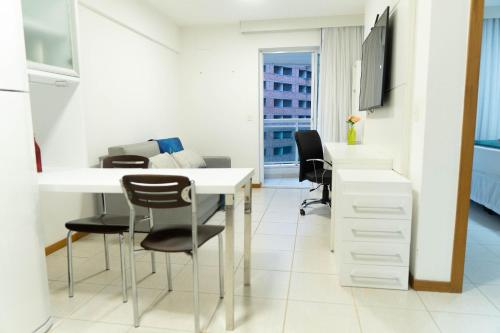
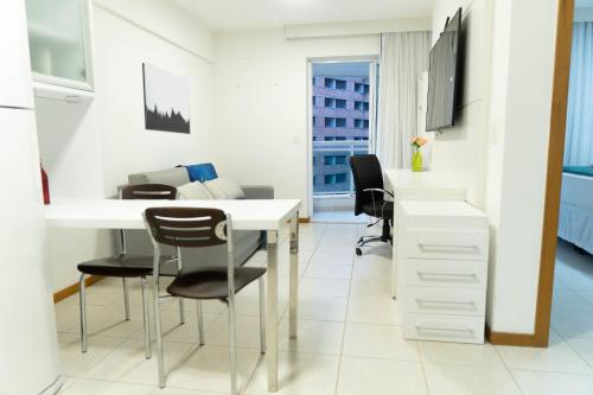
+ wall art [141,62,191,135]
